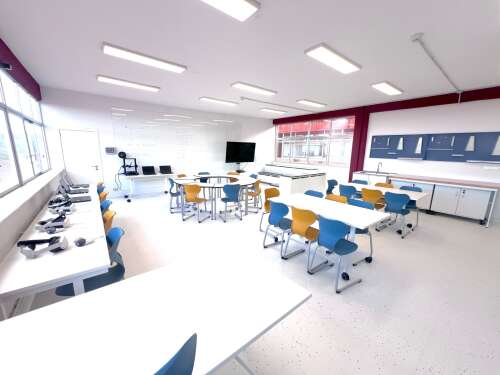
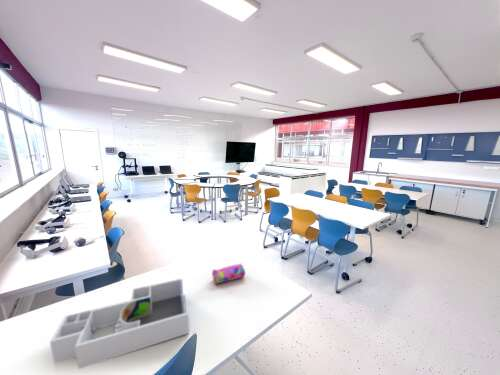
+ desk organizer [49,277,190,370]
+ pencil case [211,262,246,285]
